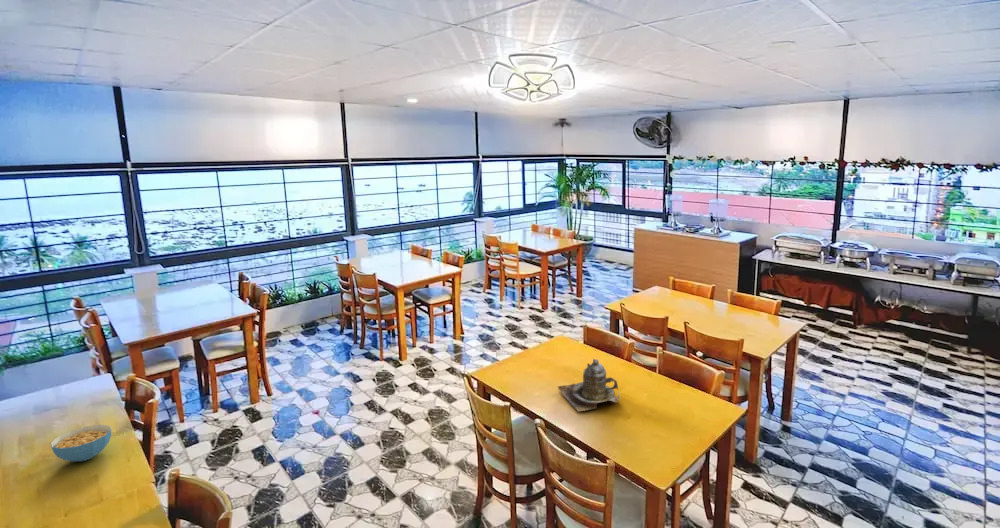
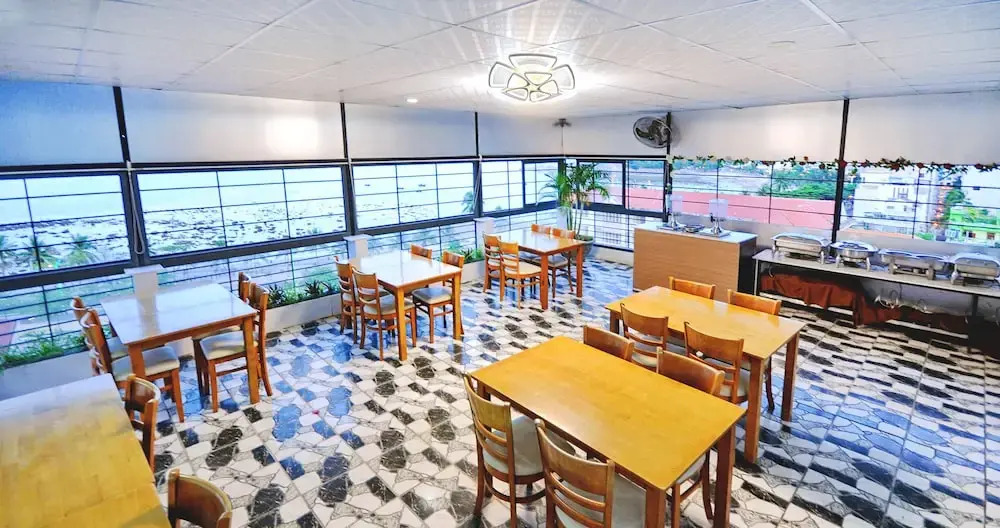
- cereal bowl [50,424,112,463]
- teapot [557,358,622,413]
